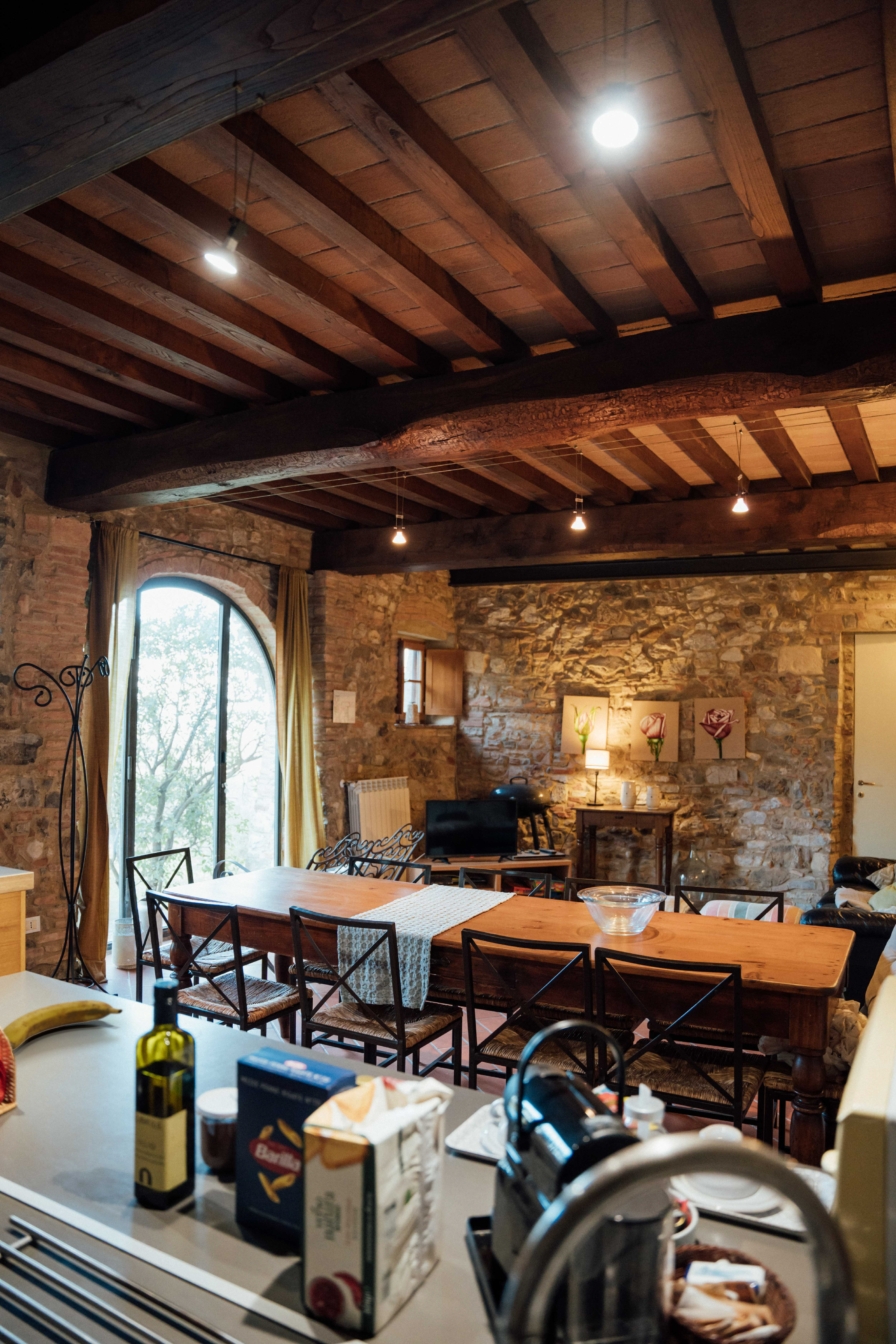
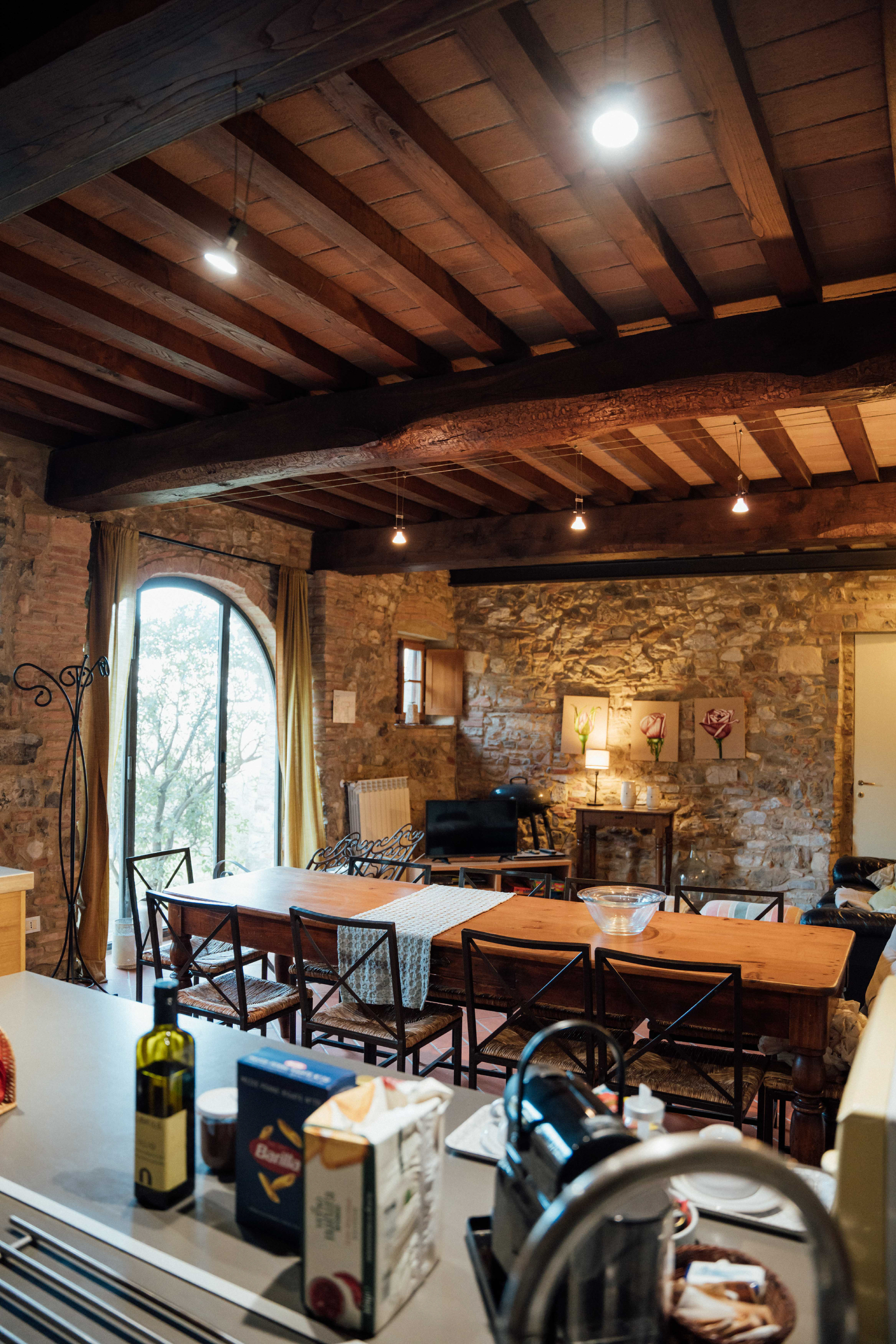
- banana [2,1000,123,1051]
